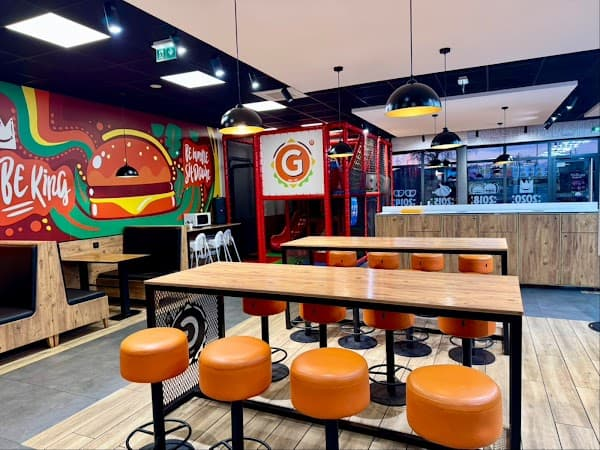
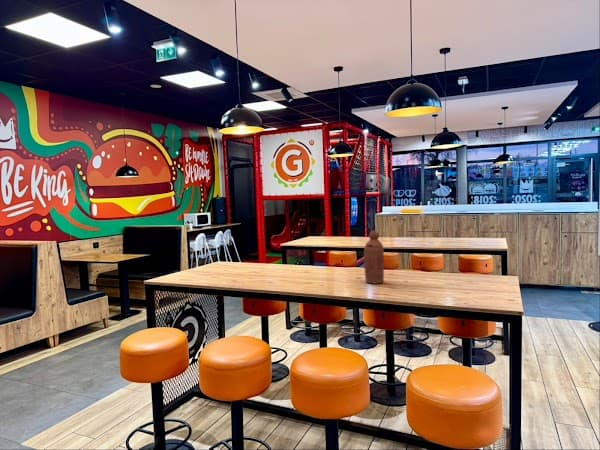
+ bottle [363,229,385,284]
